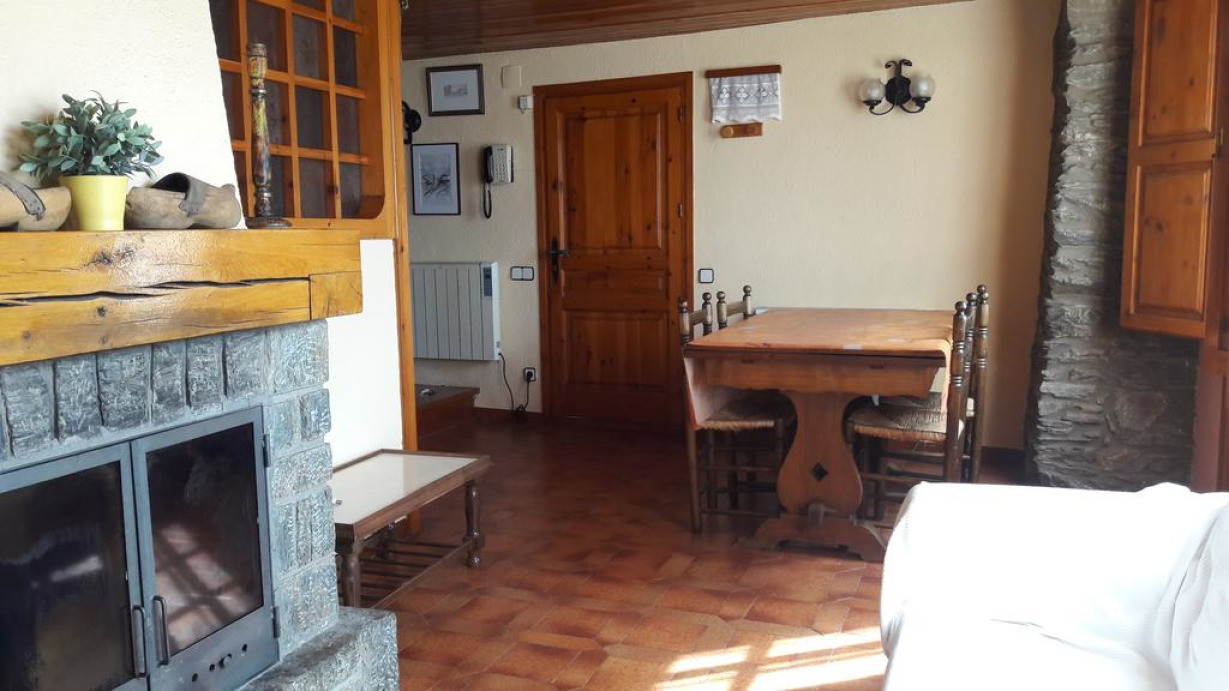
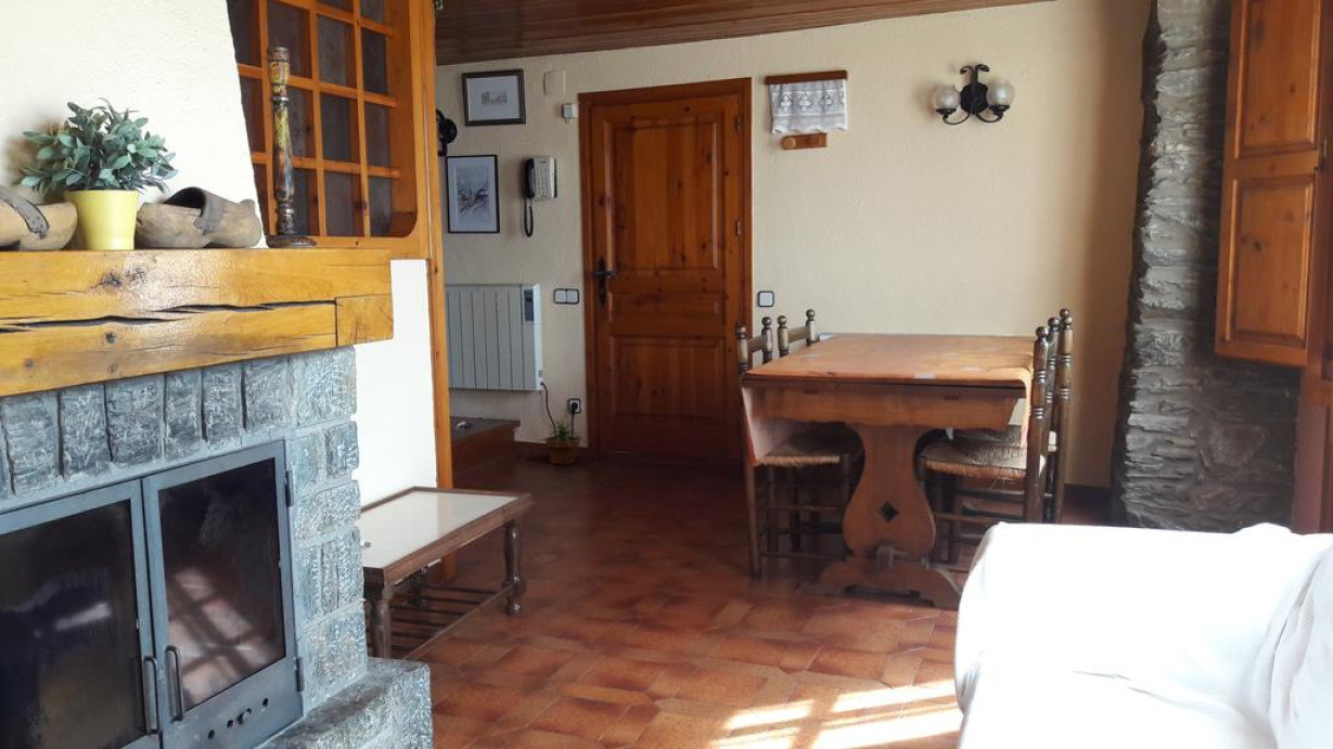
+ potted plant [535,416,588,466]
